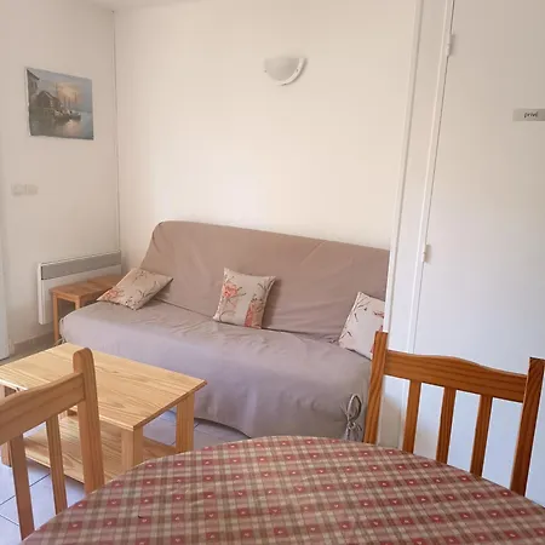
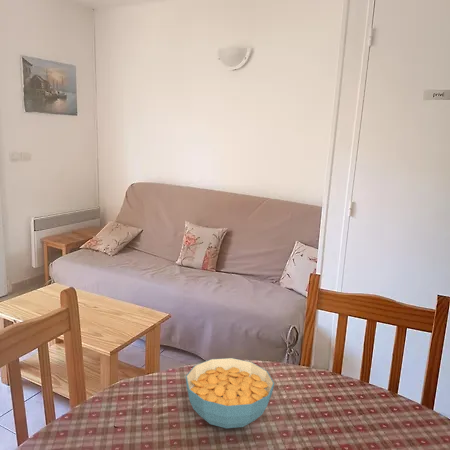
+ cereal bowl [185,357,275,429]
